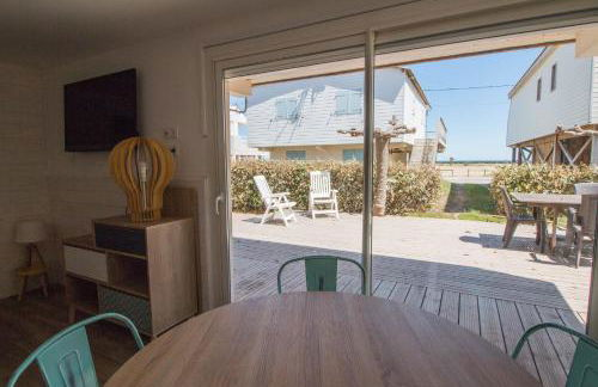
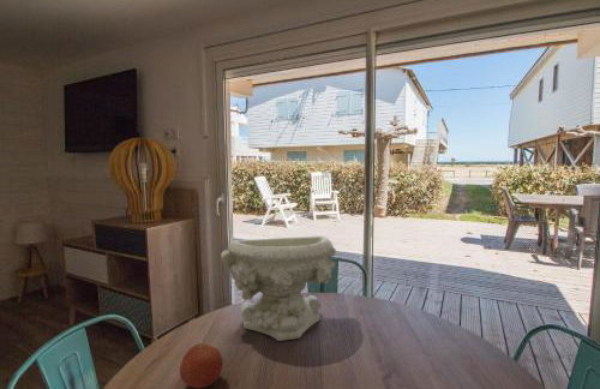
+ fruit [179,342,224,389]
+ decorative bowl [220,235,337,342]
